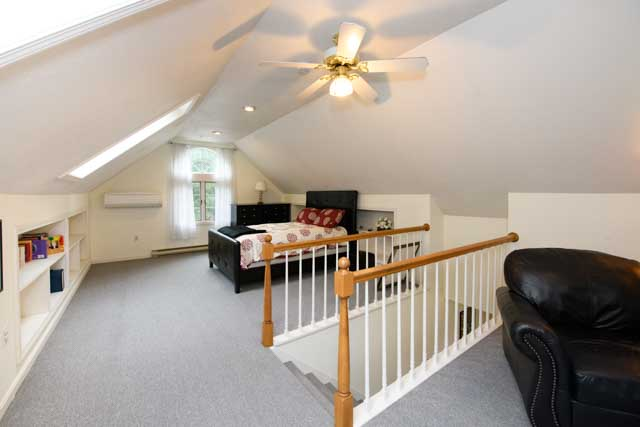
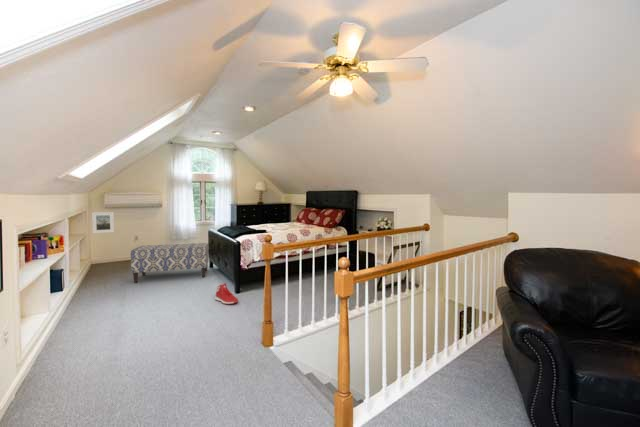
+ sneaker [214,282,239,305]
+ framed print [91,211,115,234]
+ bench [130,242,210,284]
